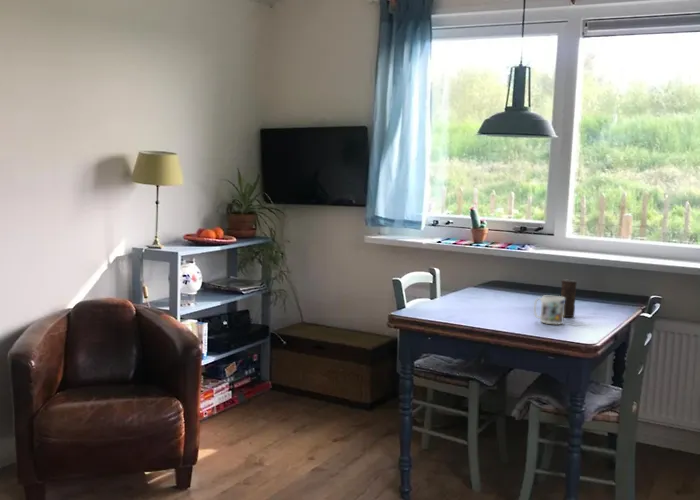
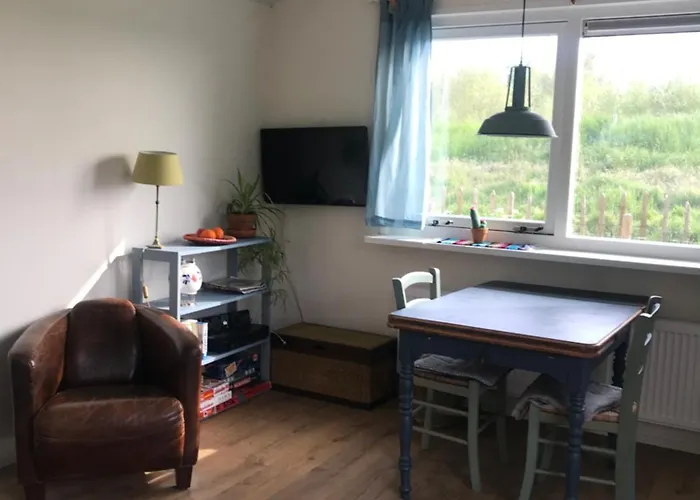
- mug [533,295,565,325]
- candle [560,278,578,318]
